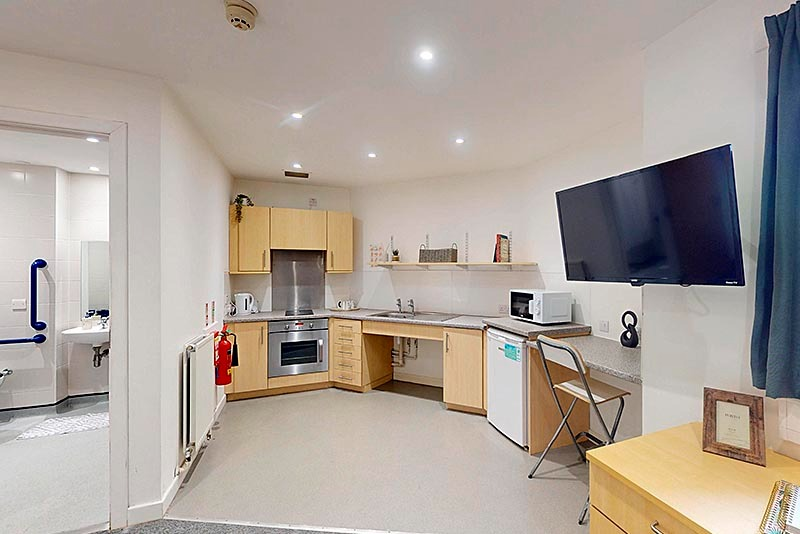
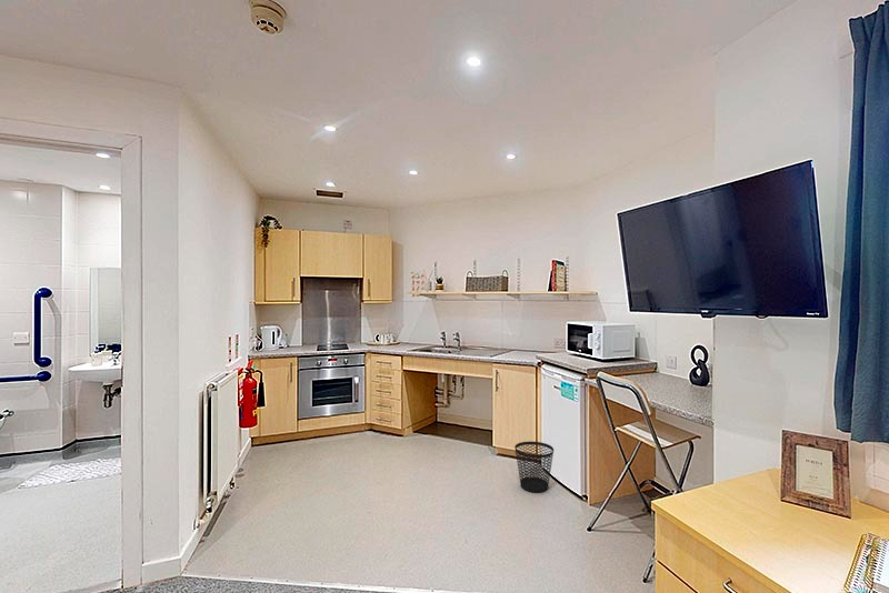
+ wastebasket [513,441,555,494]
